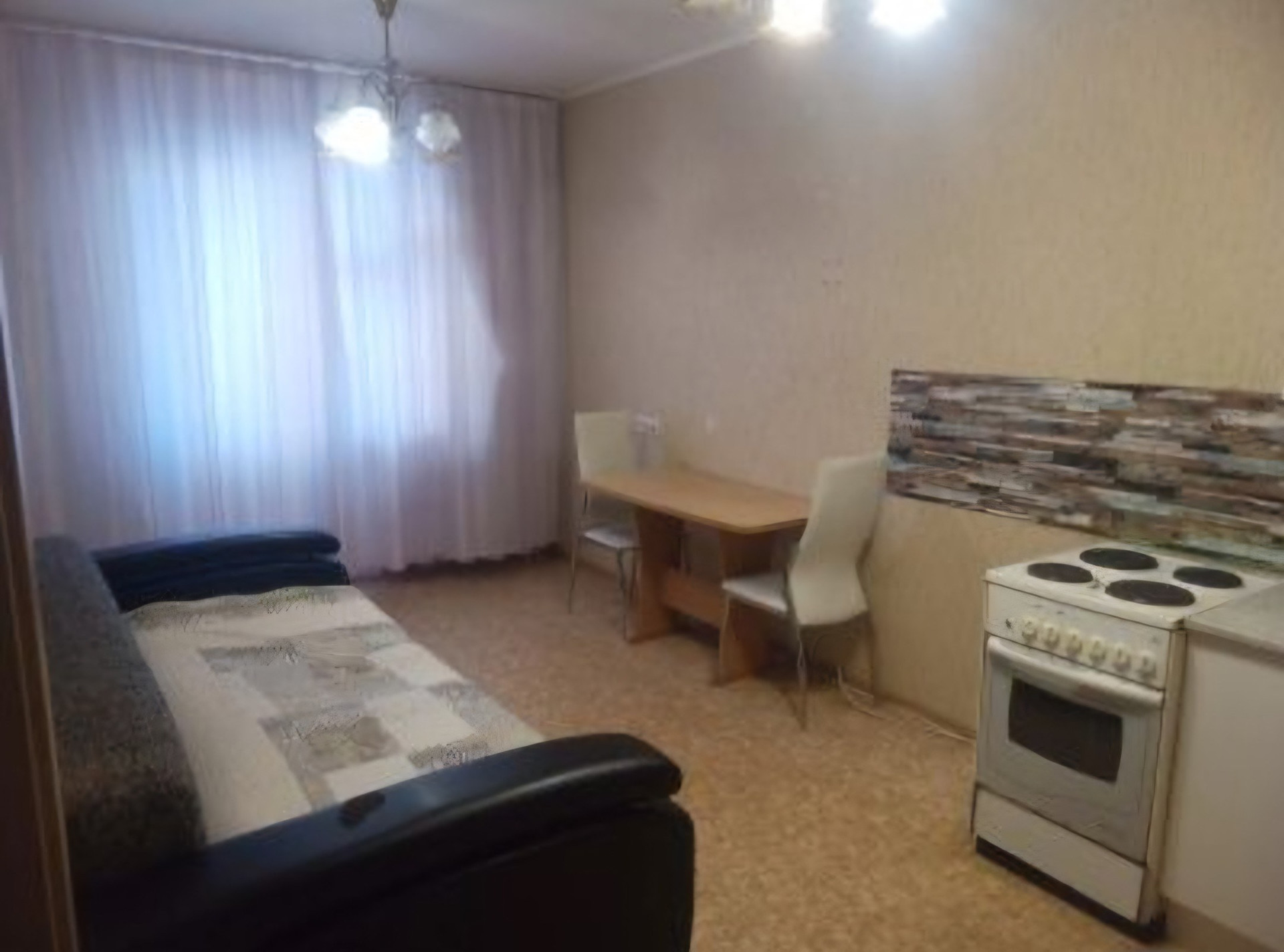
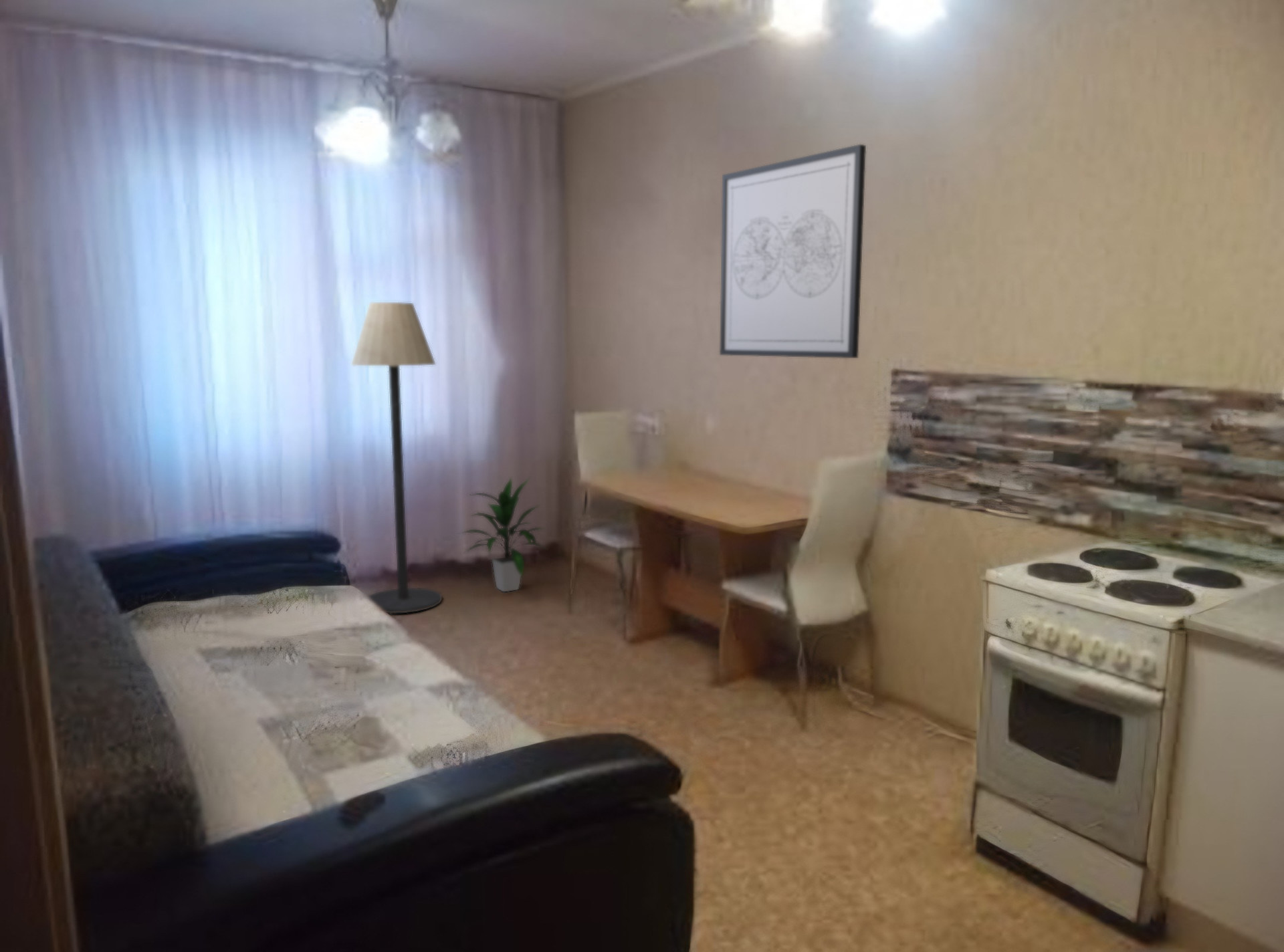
+ floor lamp [350,302,443,614]
+ indoor plant [457,476,548,592]
+ wall art [719,144,867,359]
